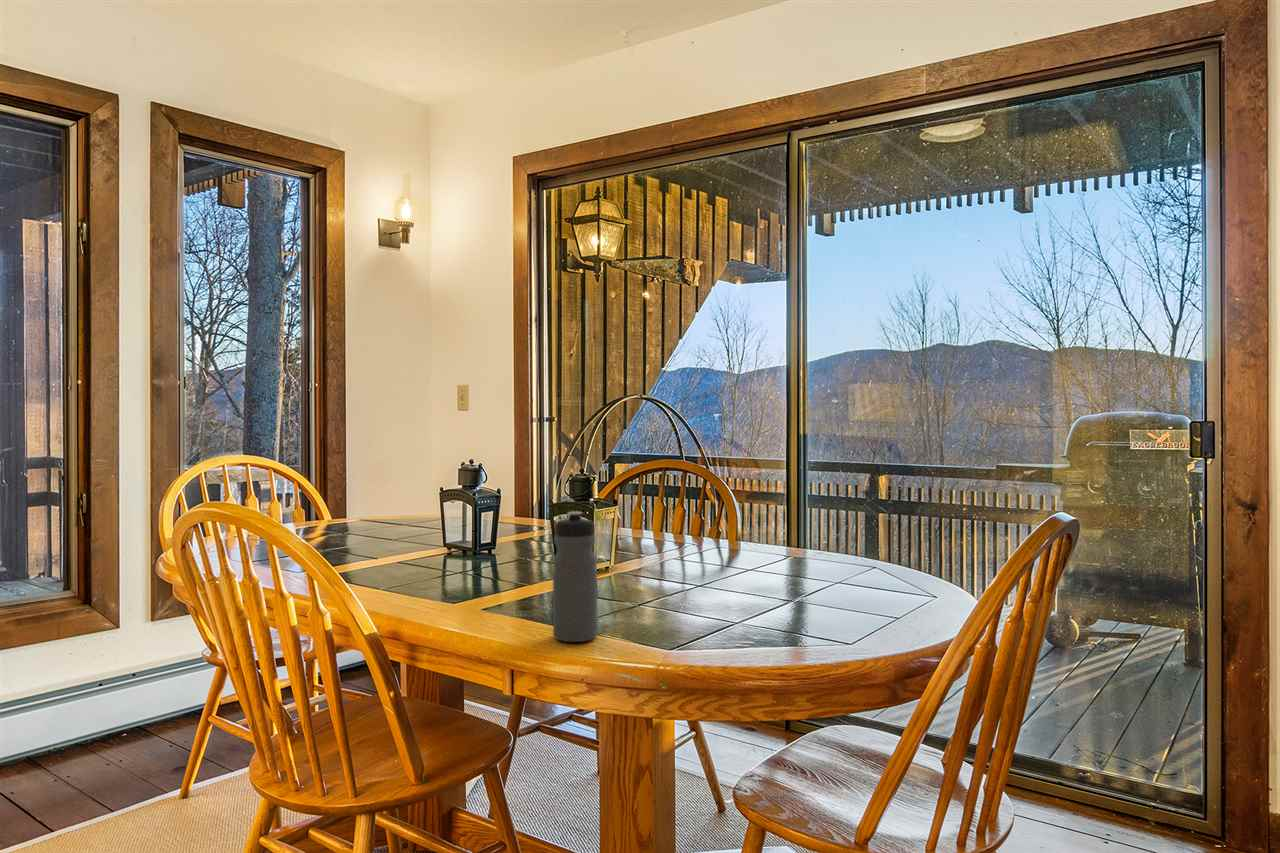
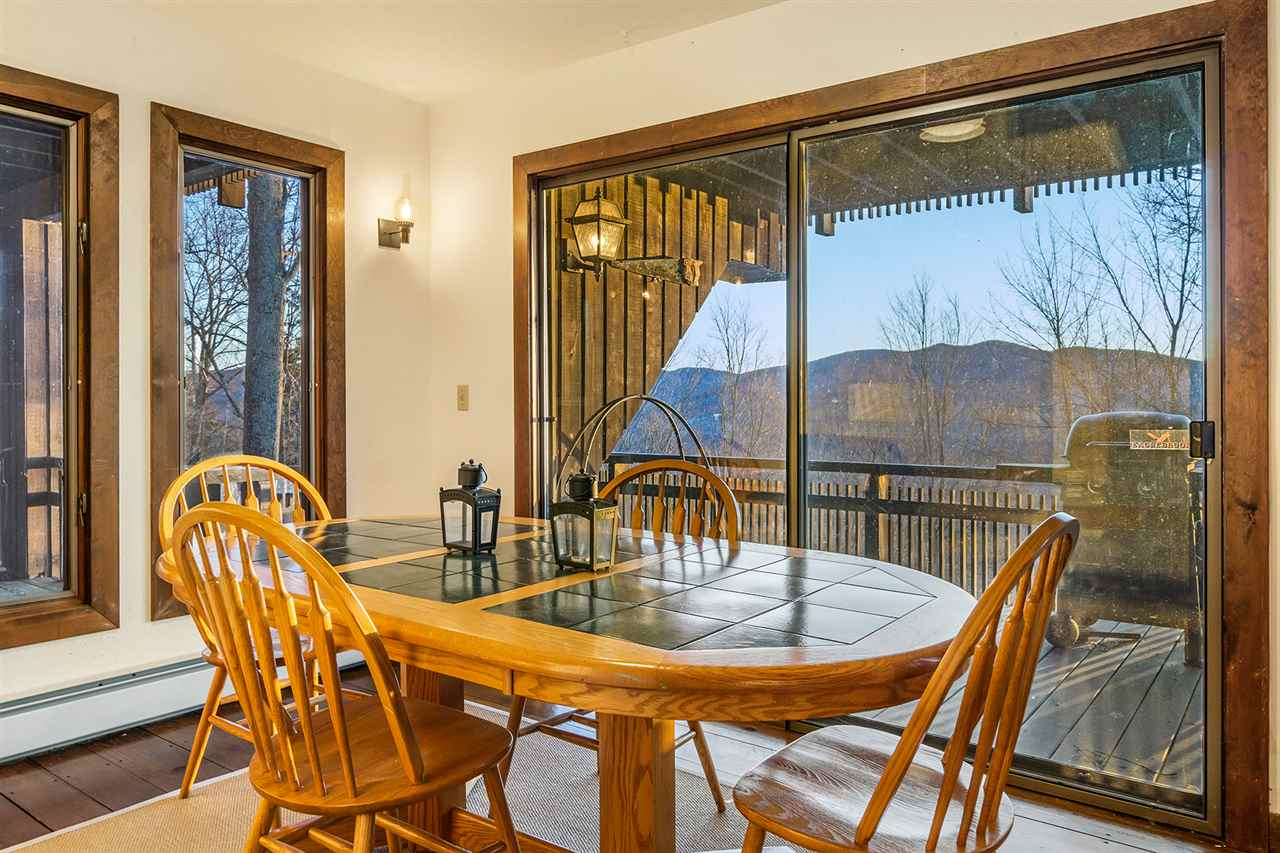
- water bottle [552,510,598,643]
